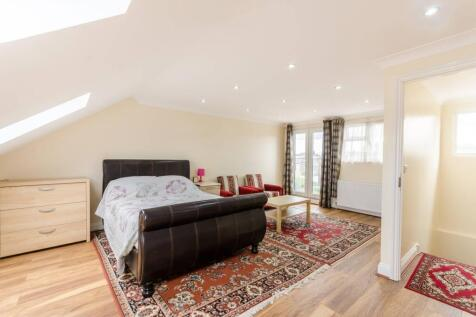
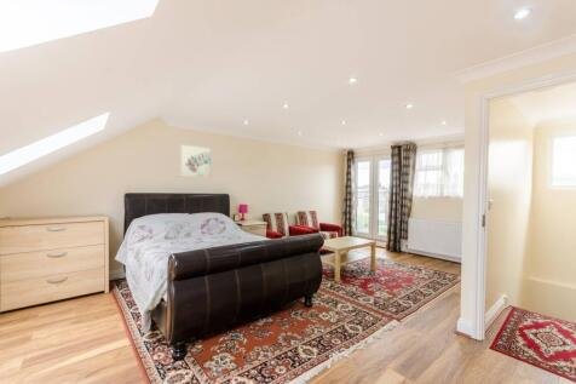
+ wall art [179,143,213,178]
